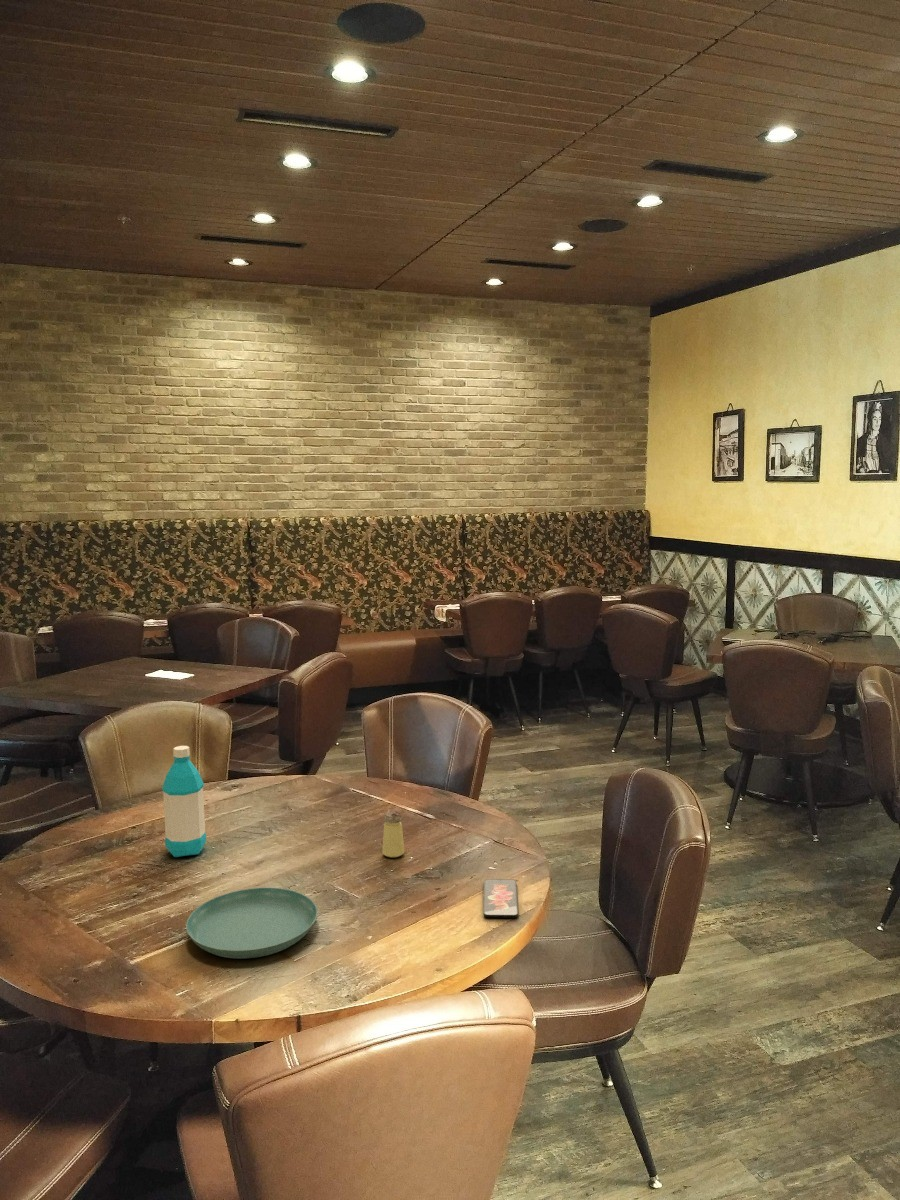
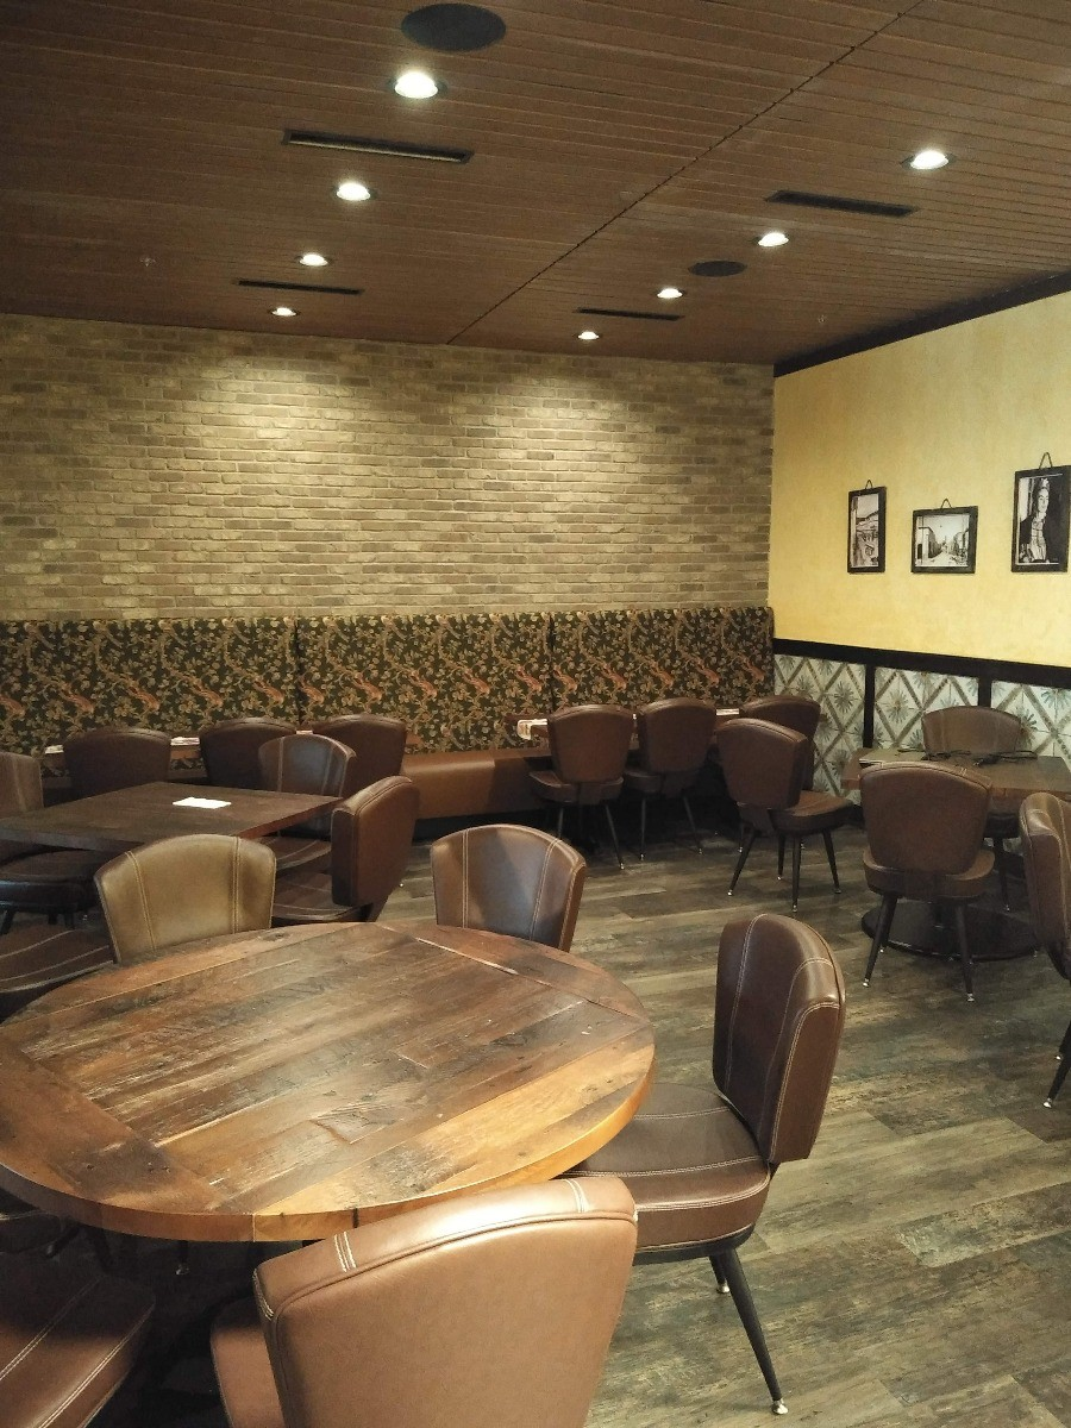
- smartphone [482,878,519,919]
- saltshaker [381,810,405,858]
- water bottle [161,745,207,858]
- saucer [185,887,318,960]
